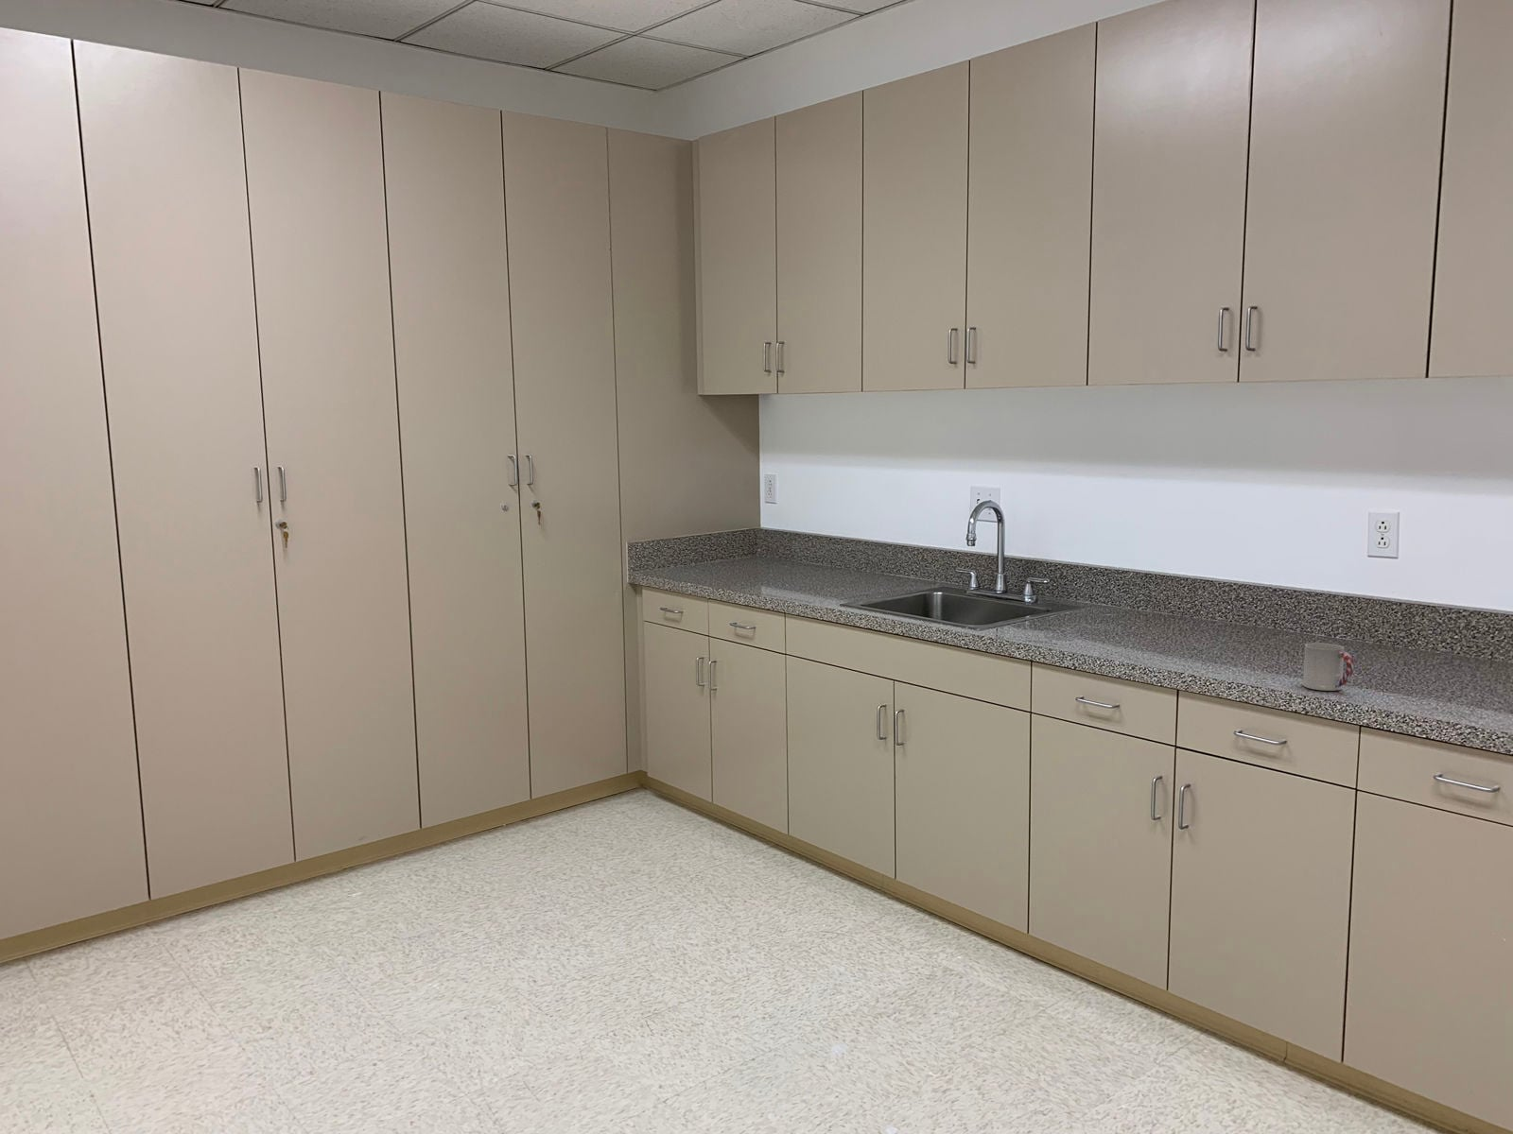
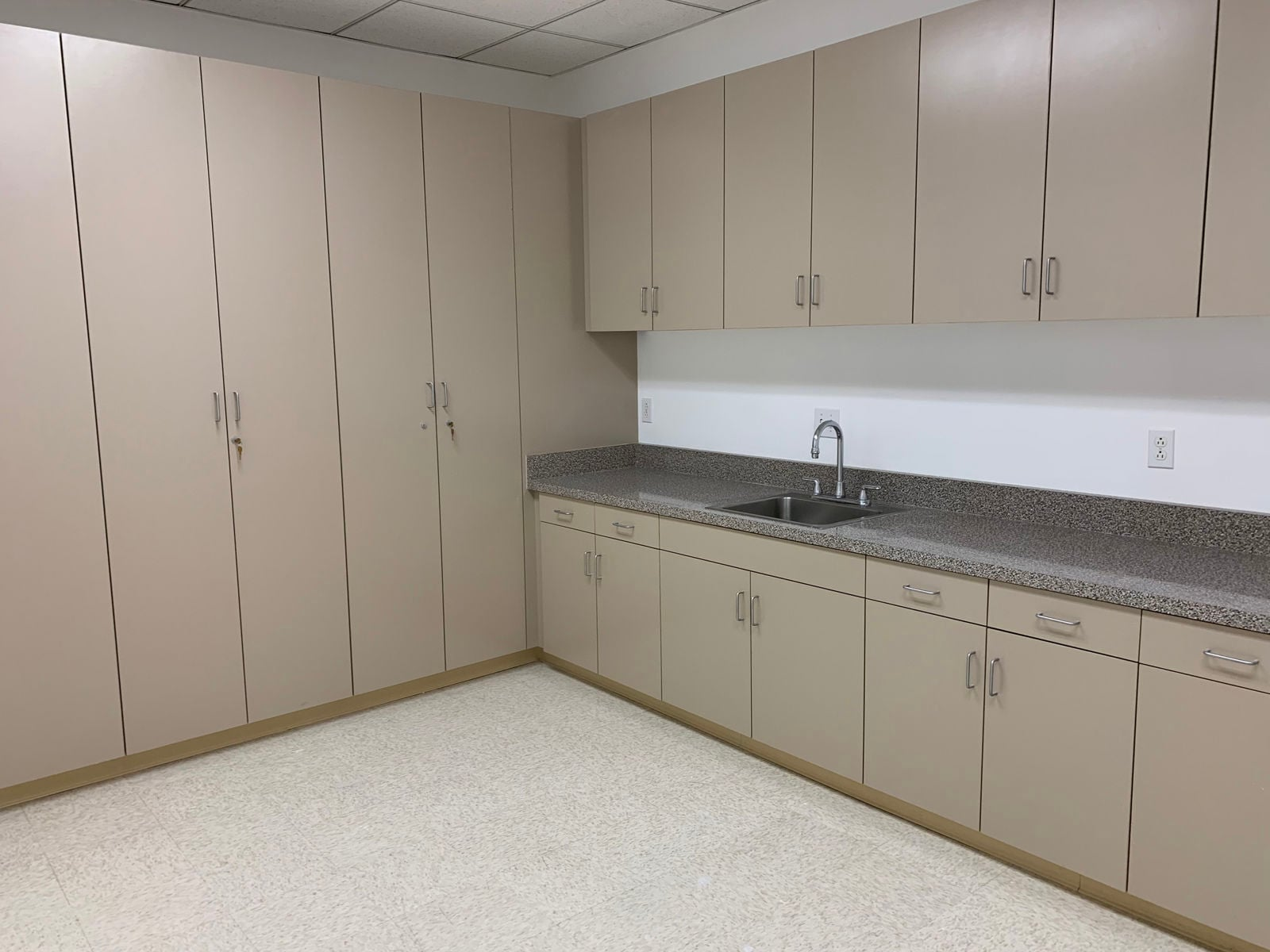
- cup [1302,642,1355,692]
